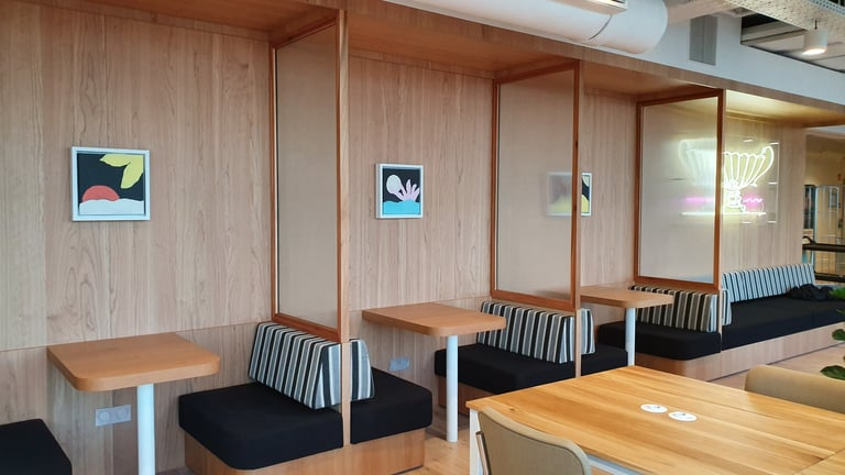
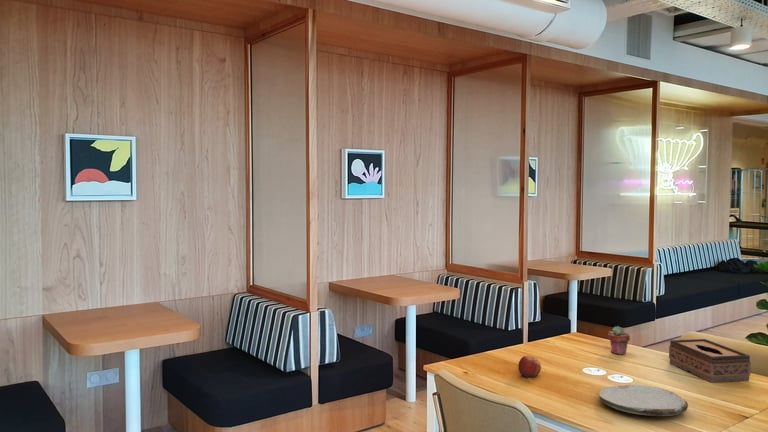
+ tissue box [668,338,752,384]
+ plate [598,384,689,417]
+ potted succulent [607,325,631,356]
+ apple [517,355,542,379]
